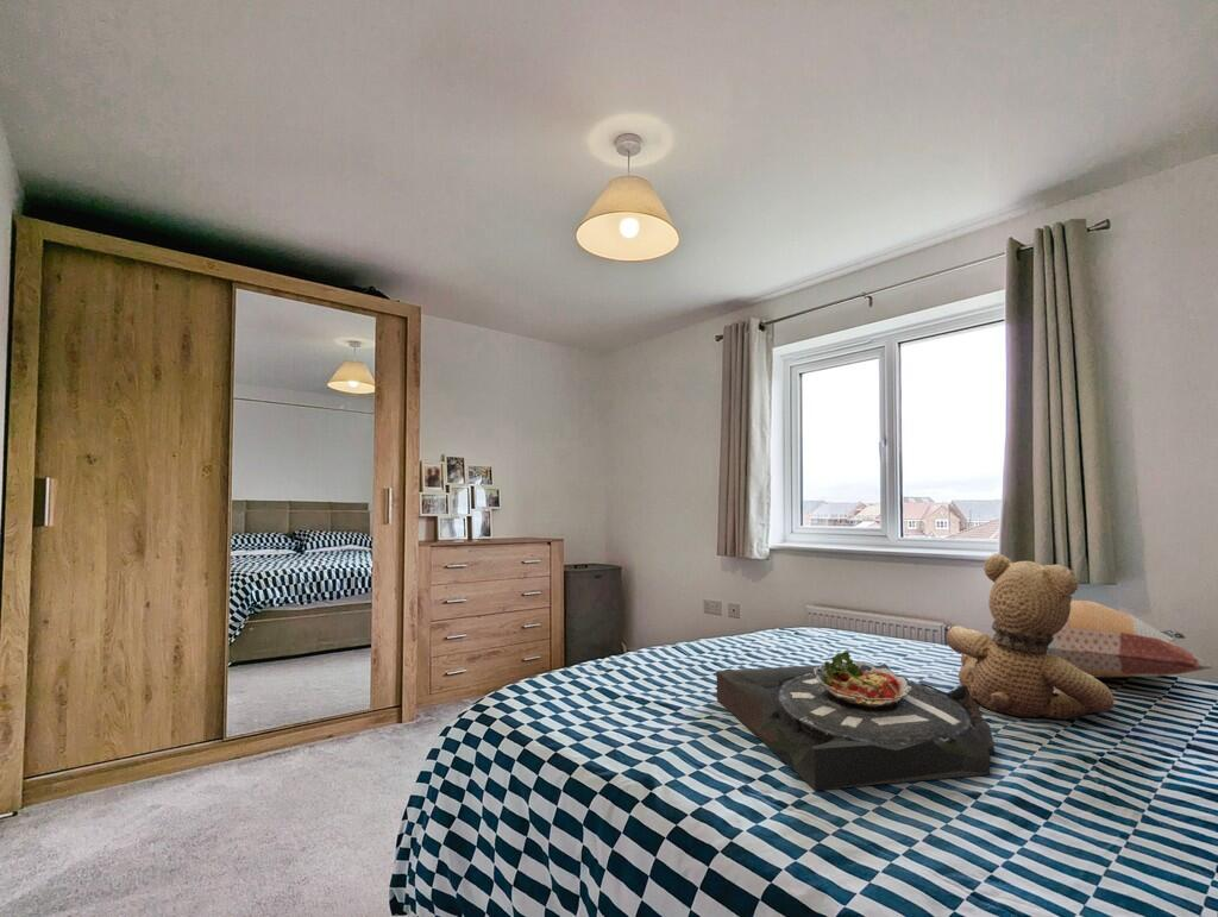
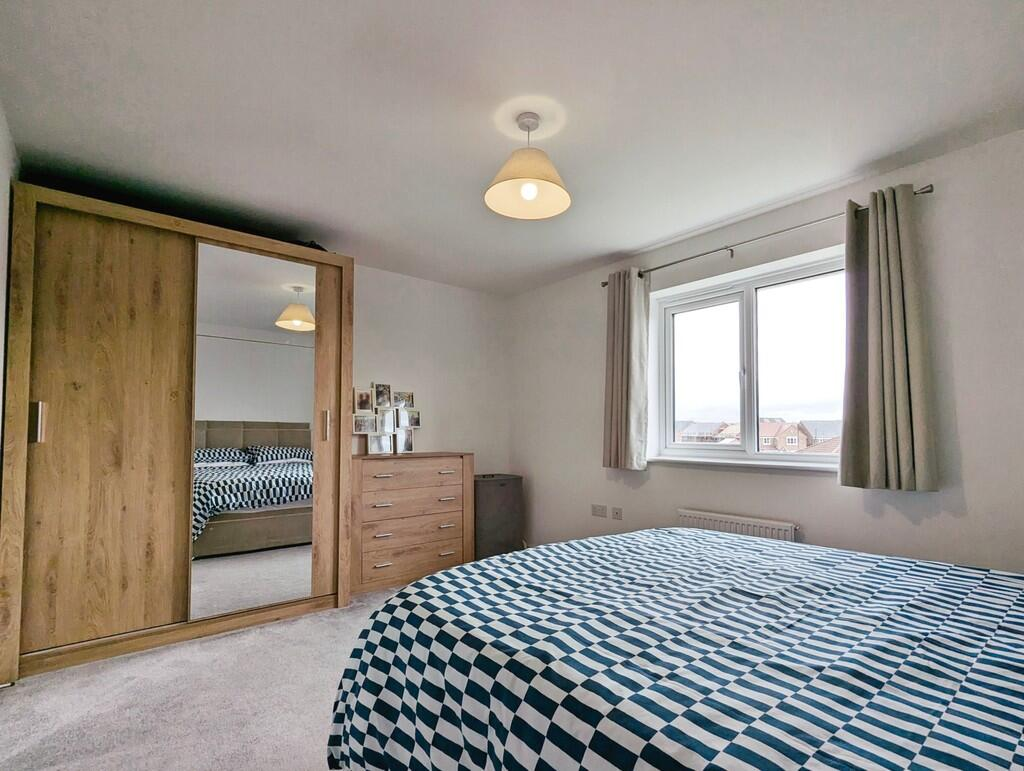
- teddy bear [946,553,1116,721]
- decorative pillow [990,599,1214,679]
- serving tray [716,651,996,791]
